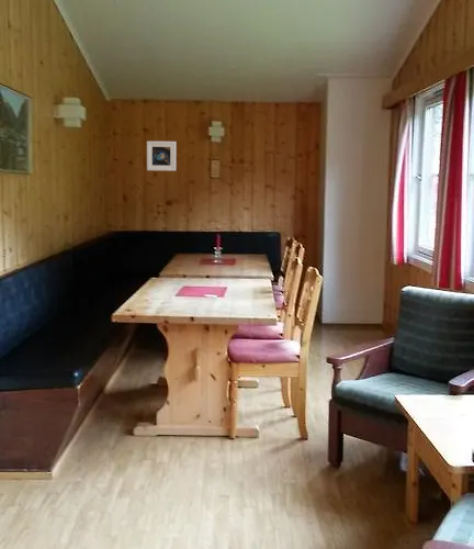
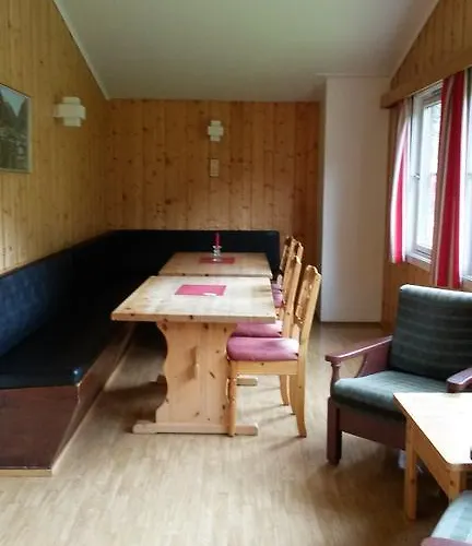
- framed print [146,141,177,172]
